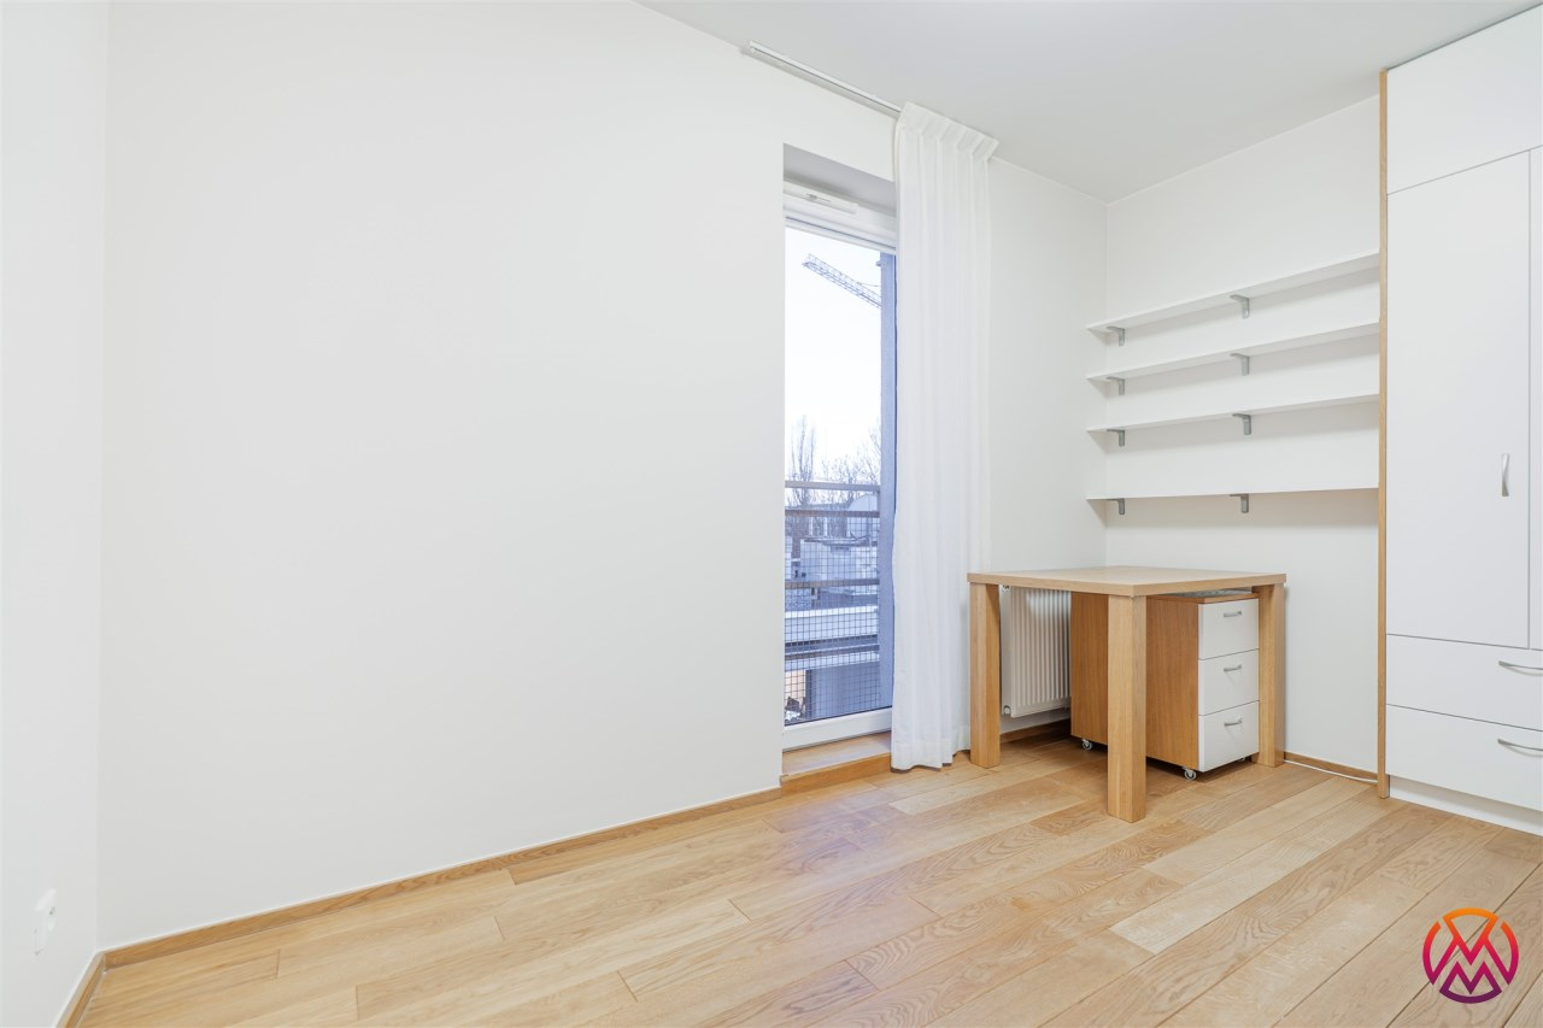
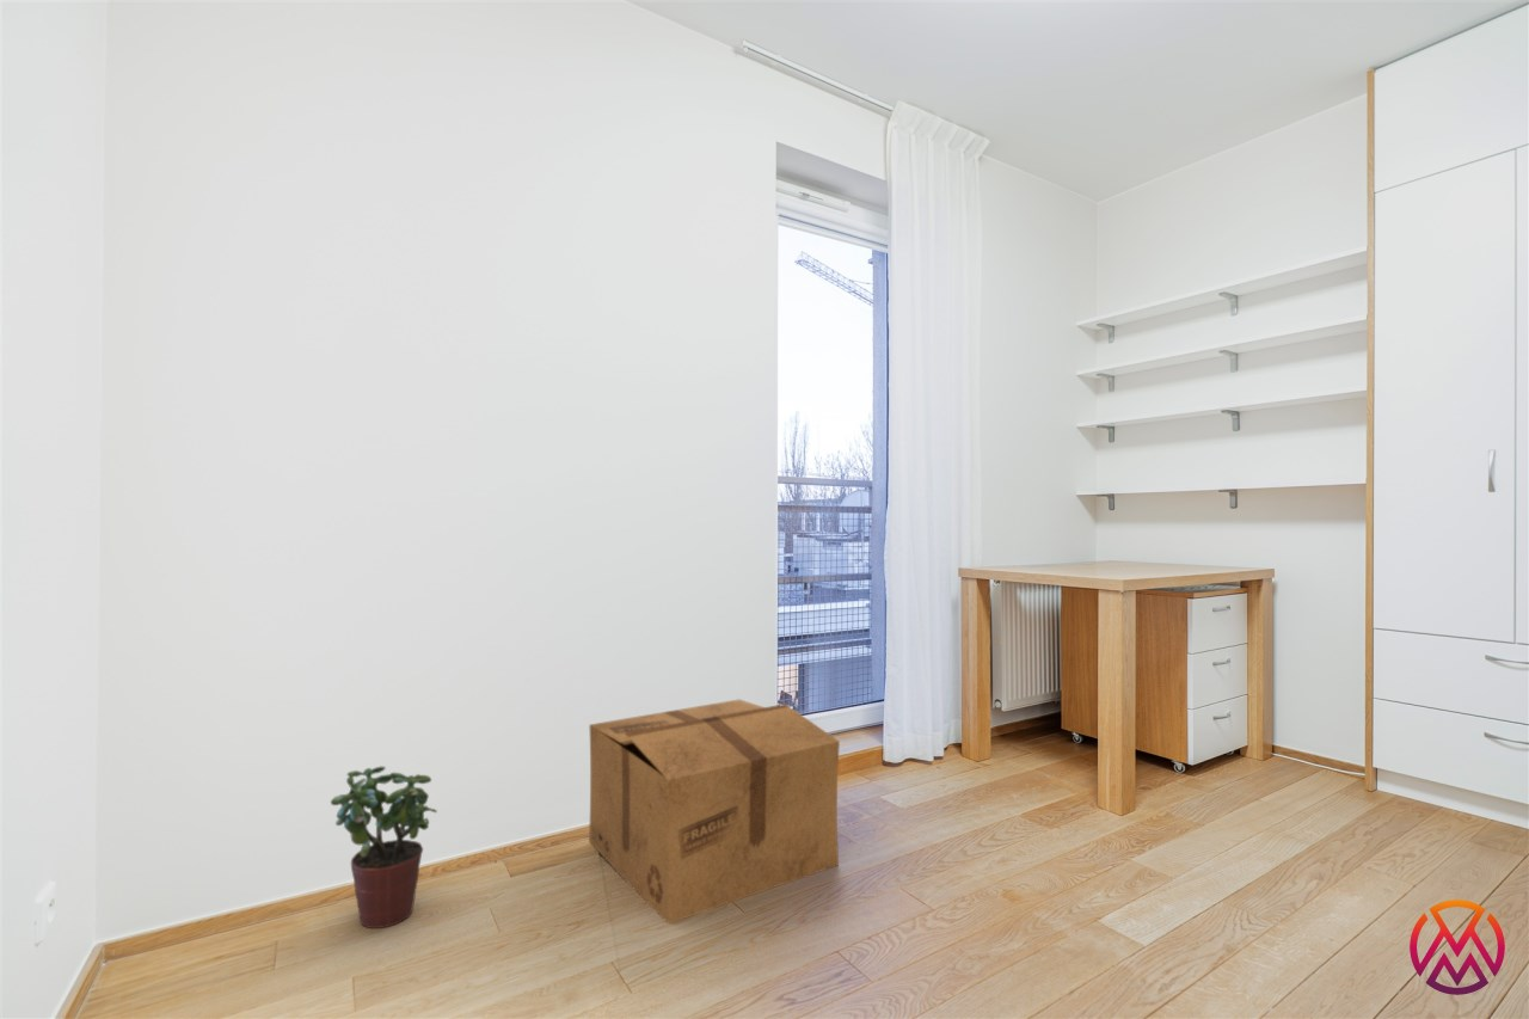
+ cardboard box [588,698,841,925]
+ potted plant [330,766,438,929]
